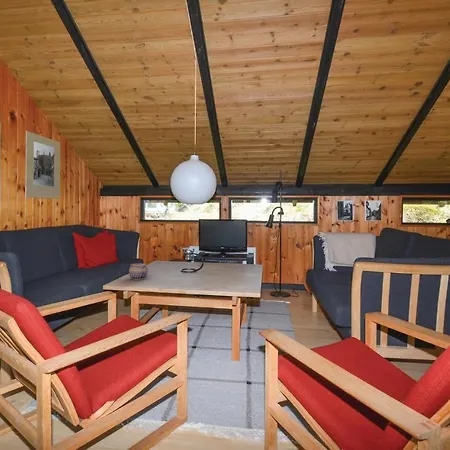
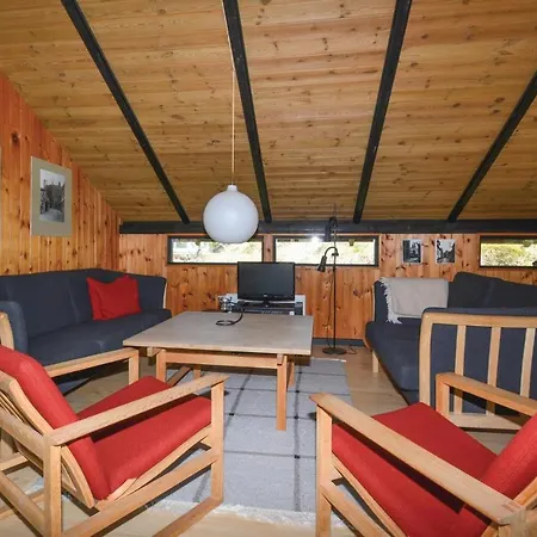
- teapot [128,260,149,281]
